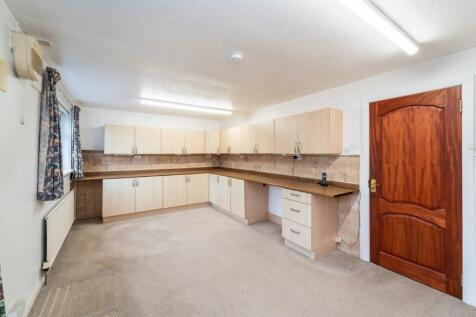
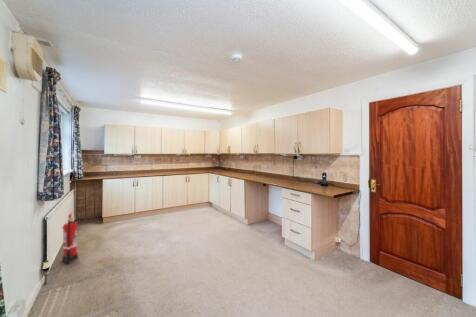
+ fire extinguisher [61,211,79,263]
